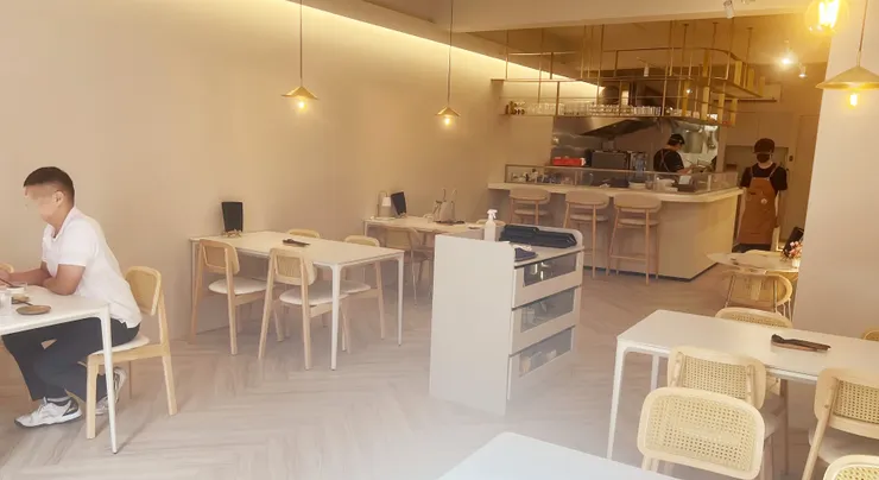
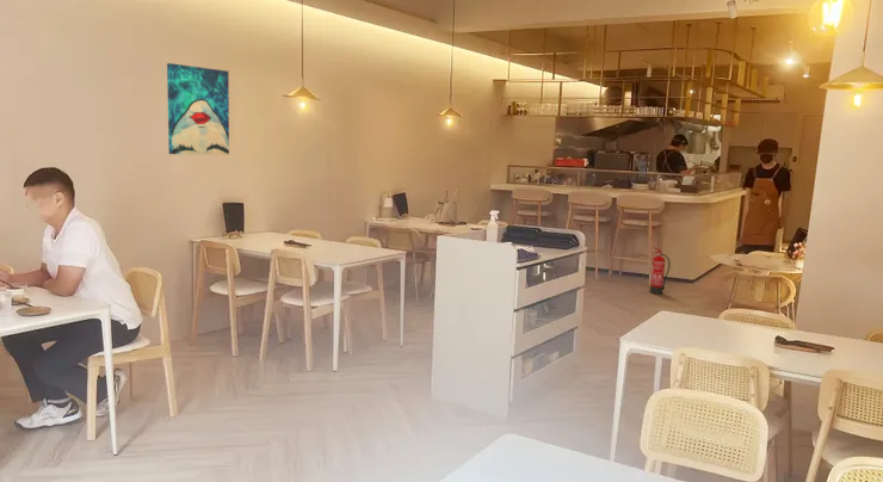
+ fire extinguisher [649,246,671,295]
+ wall art [166,62,230,156]
